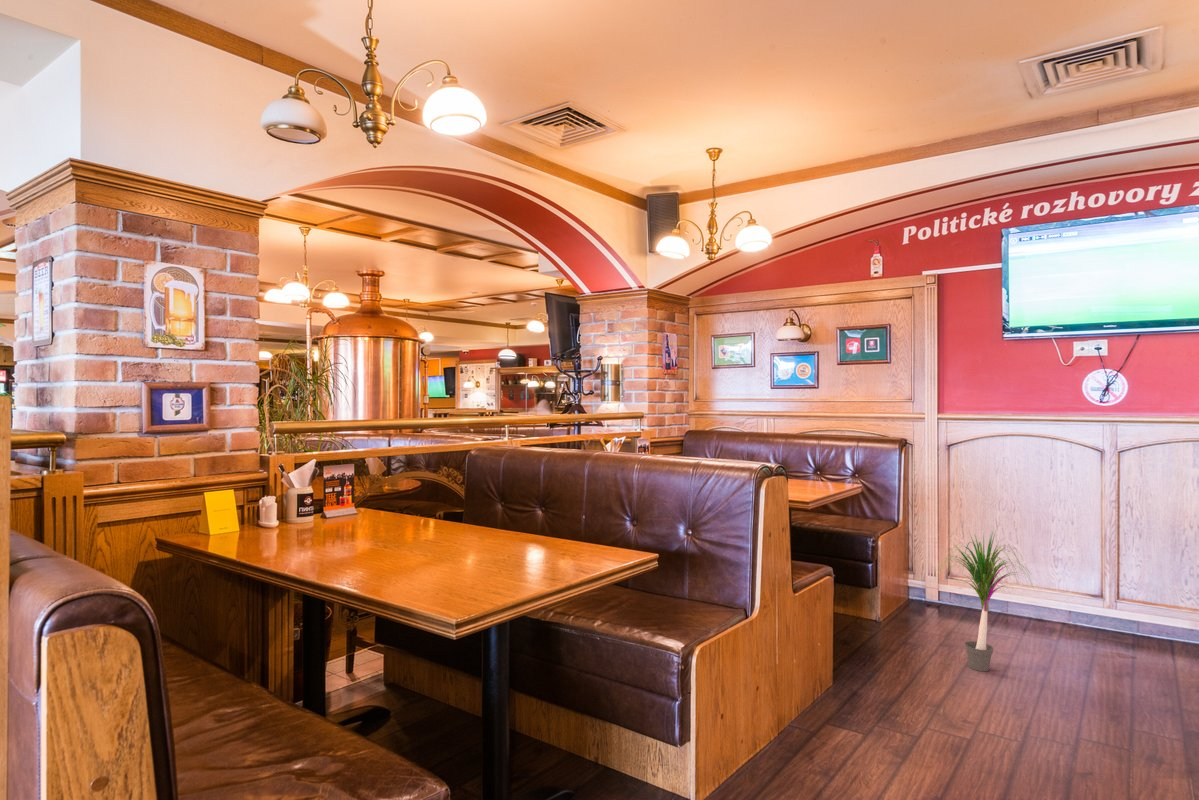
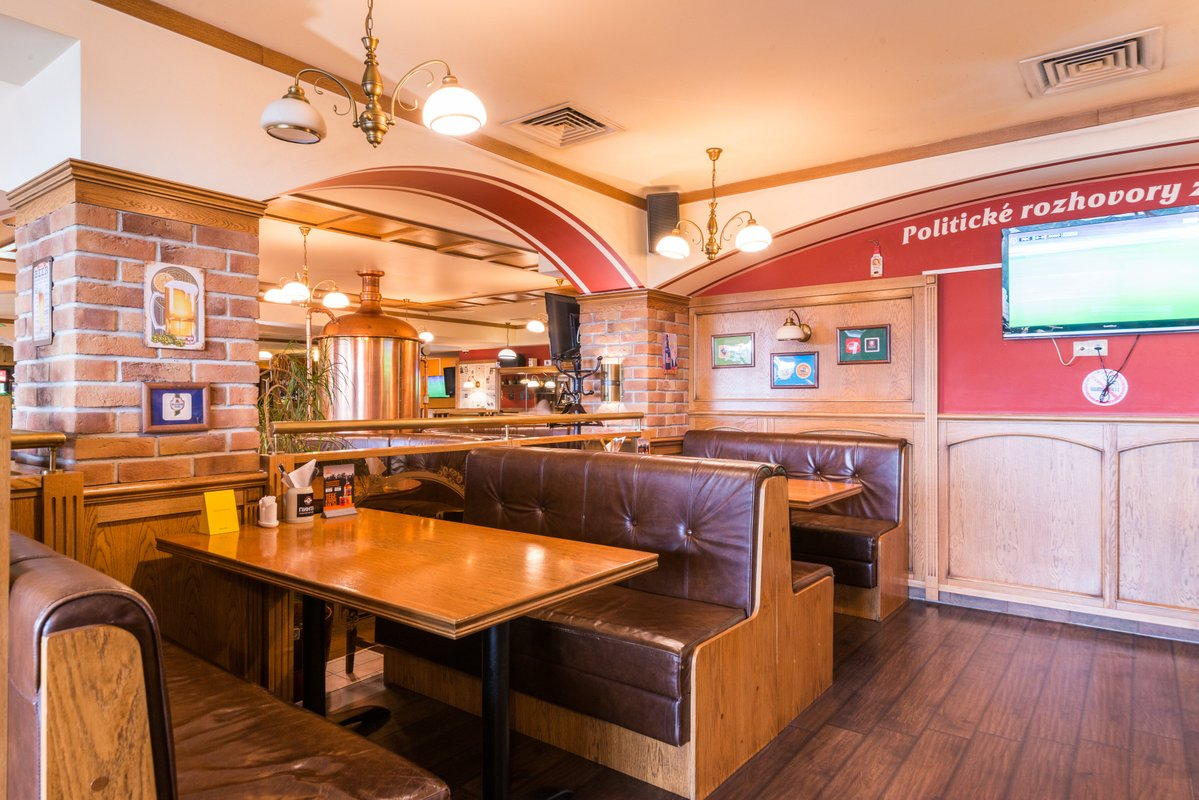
- potted plant [931,528,1040,672]
